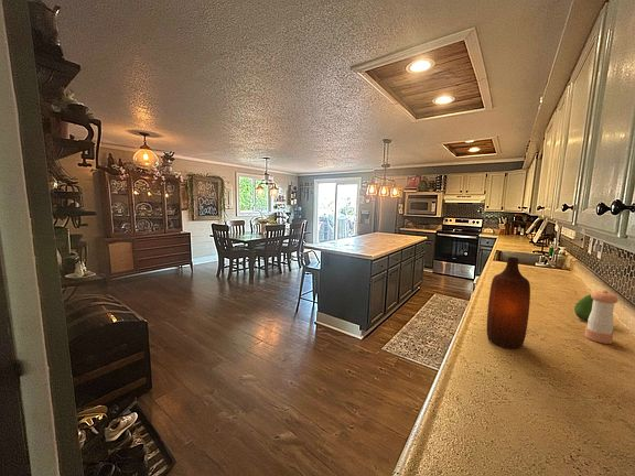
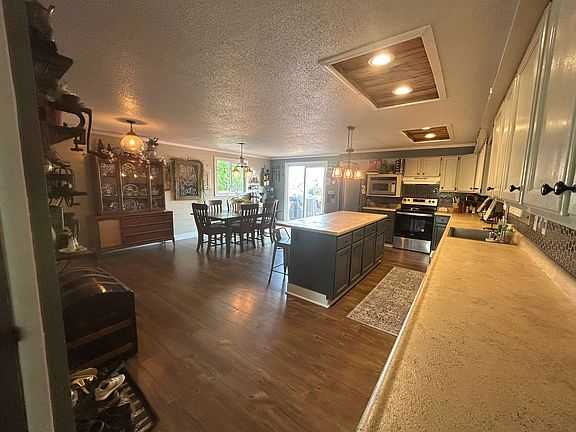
- fruit [573,294,593,322]
- bottle [486,256,531,349]
- pepper shaker [583,290,620,345]
